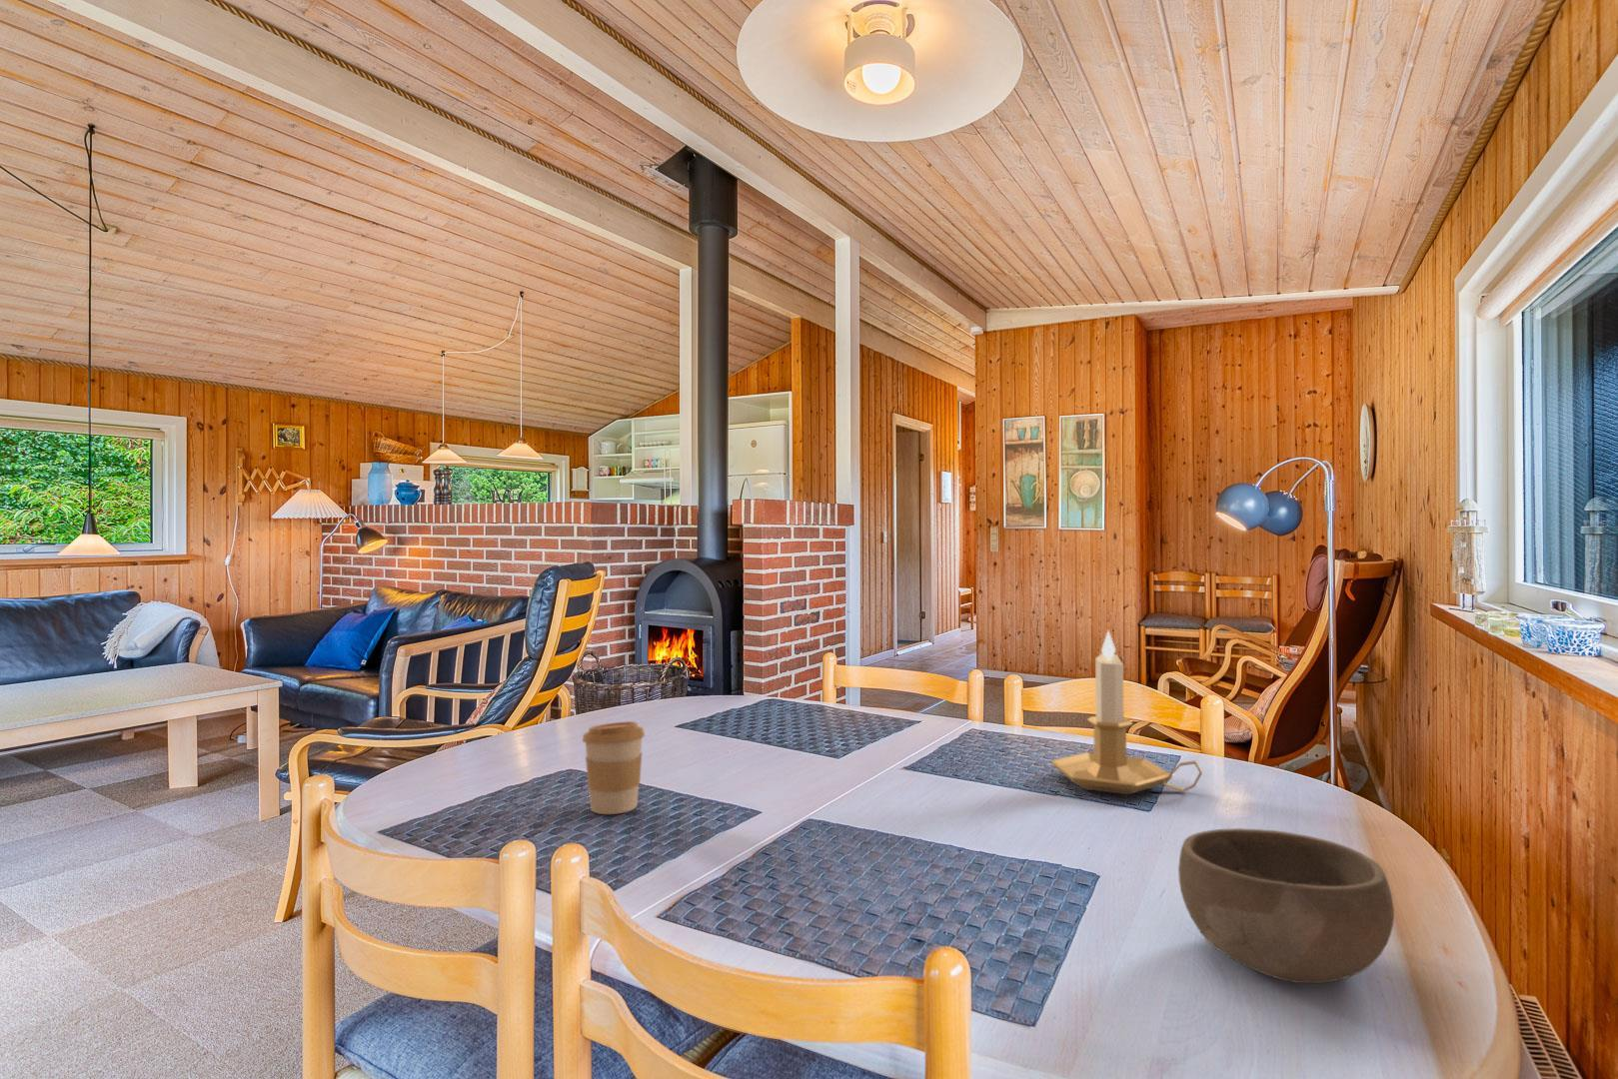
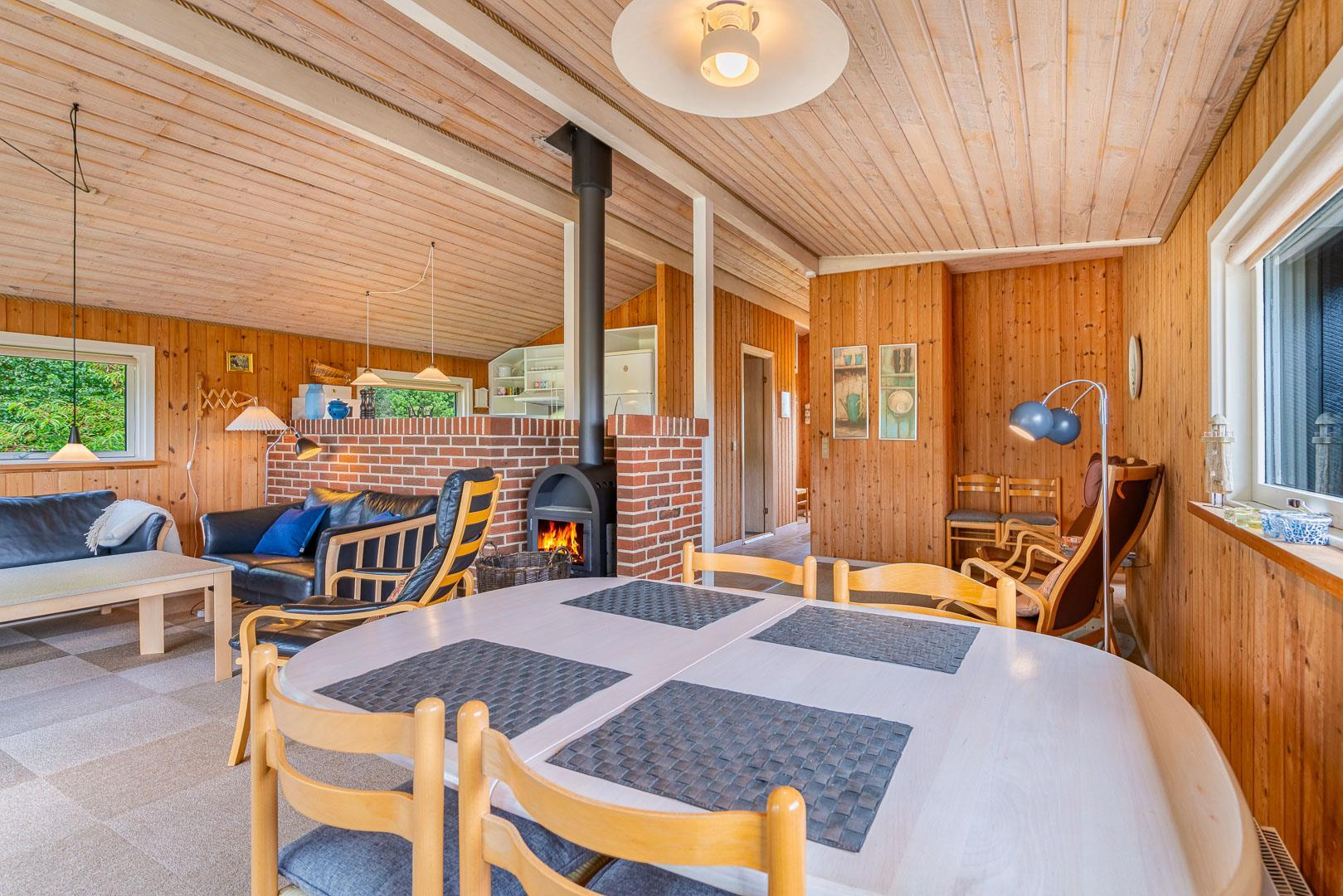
- candlestick [1051,630,1204,795]
- coffee cup [582,720,646,815]
- bowl [1177,827,1395,984]
